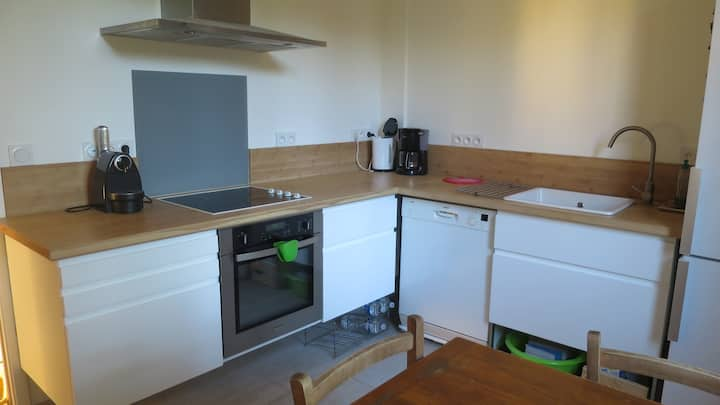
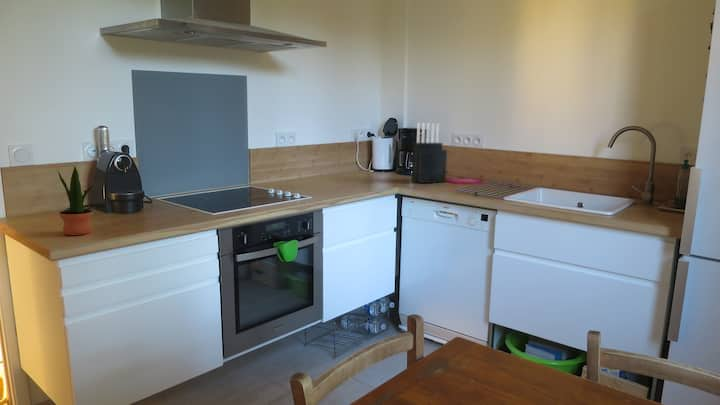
+ potted plant [57,165,96,236]
+ knife block [411,122,448,184]
